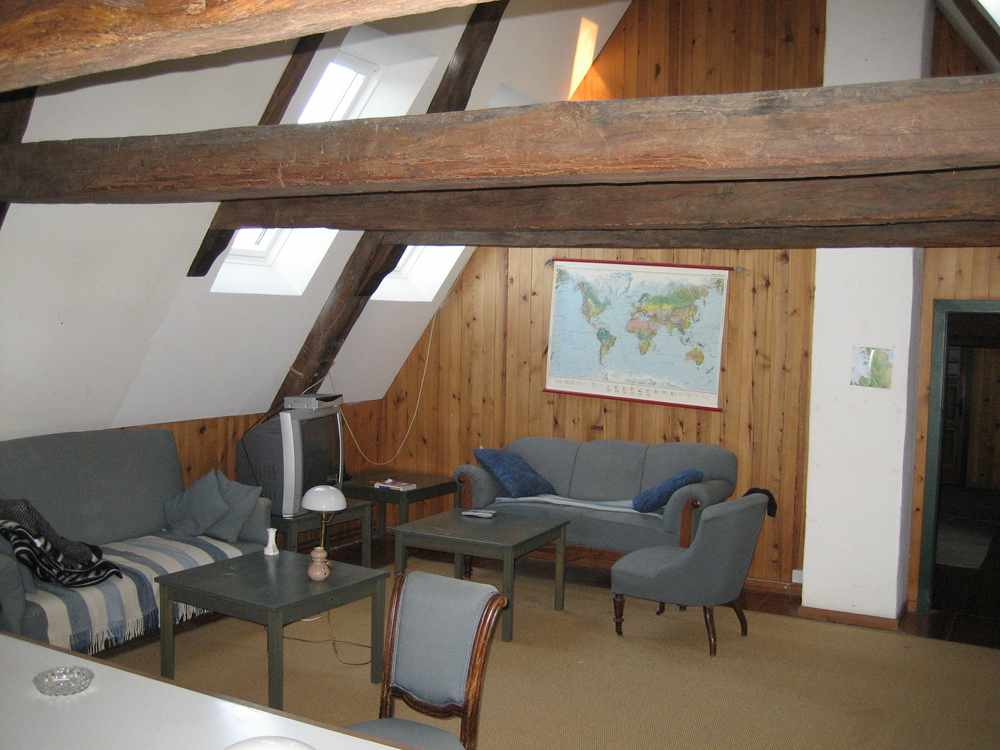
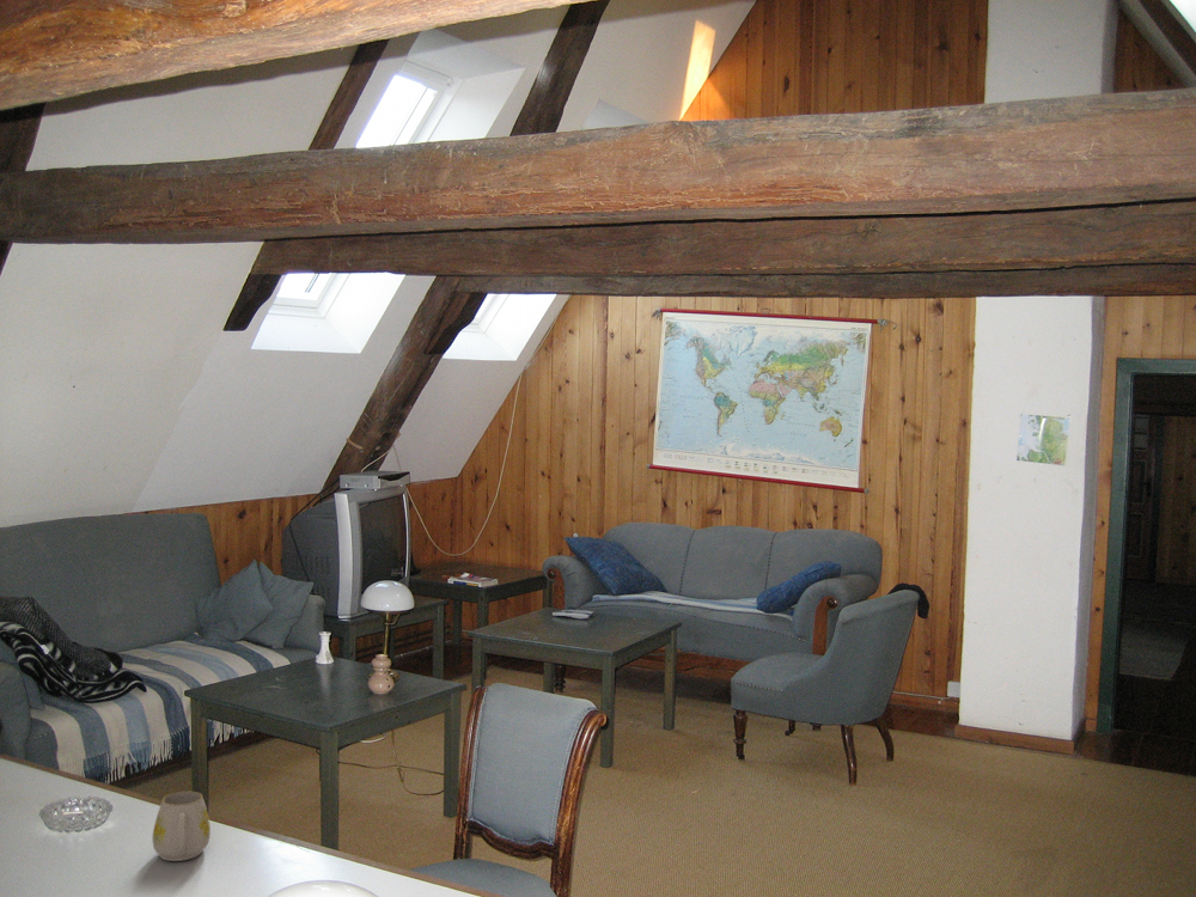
+ mug [152,791,212,862]
